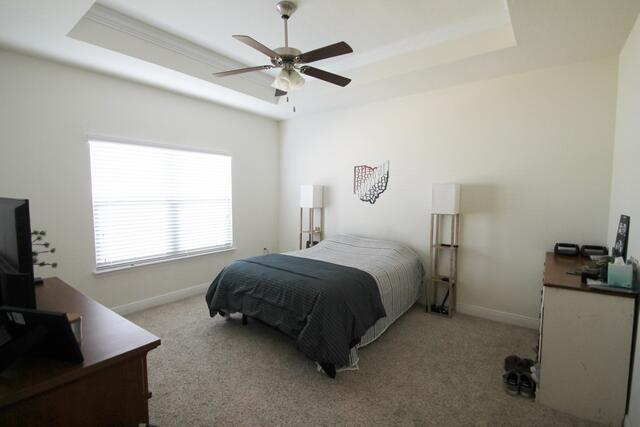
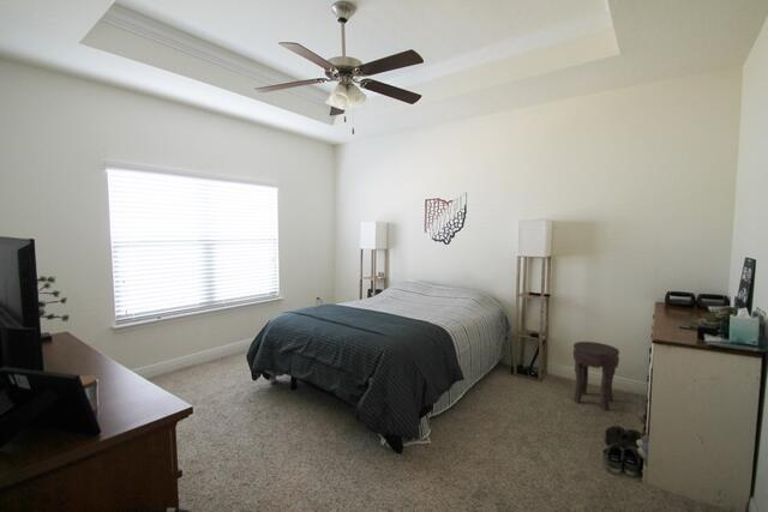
+ side table [572,341,620,411]
